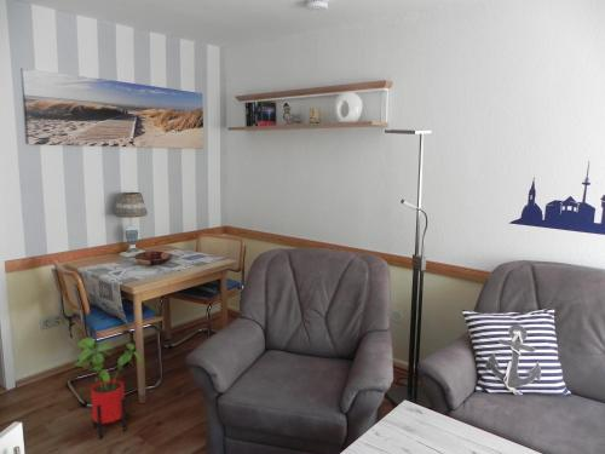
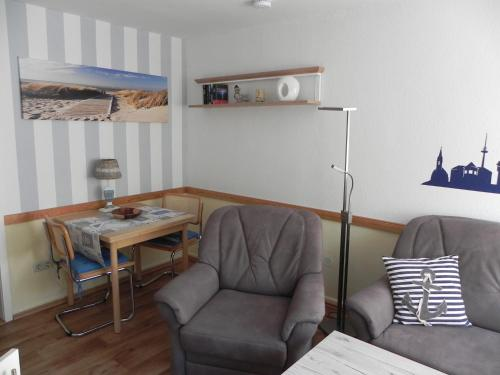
- house plant [69,337,144,441]
